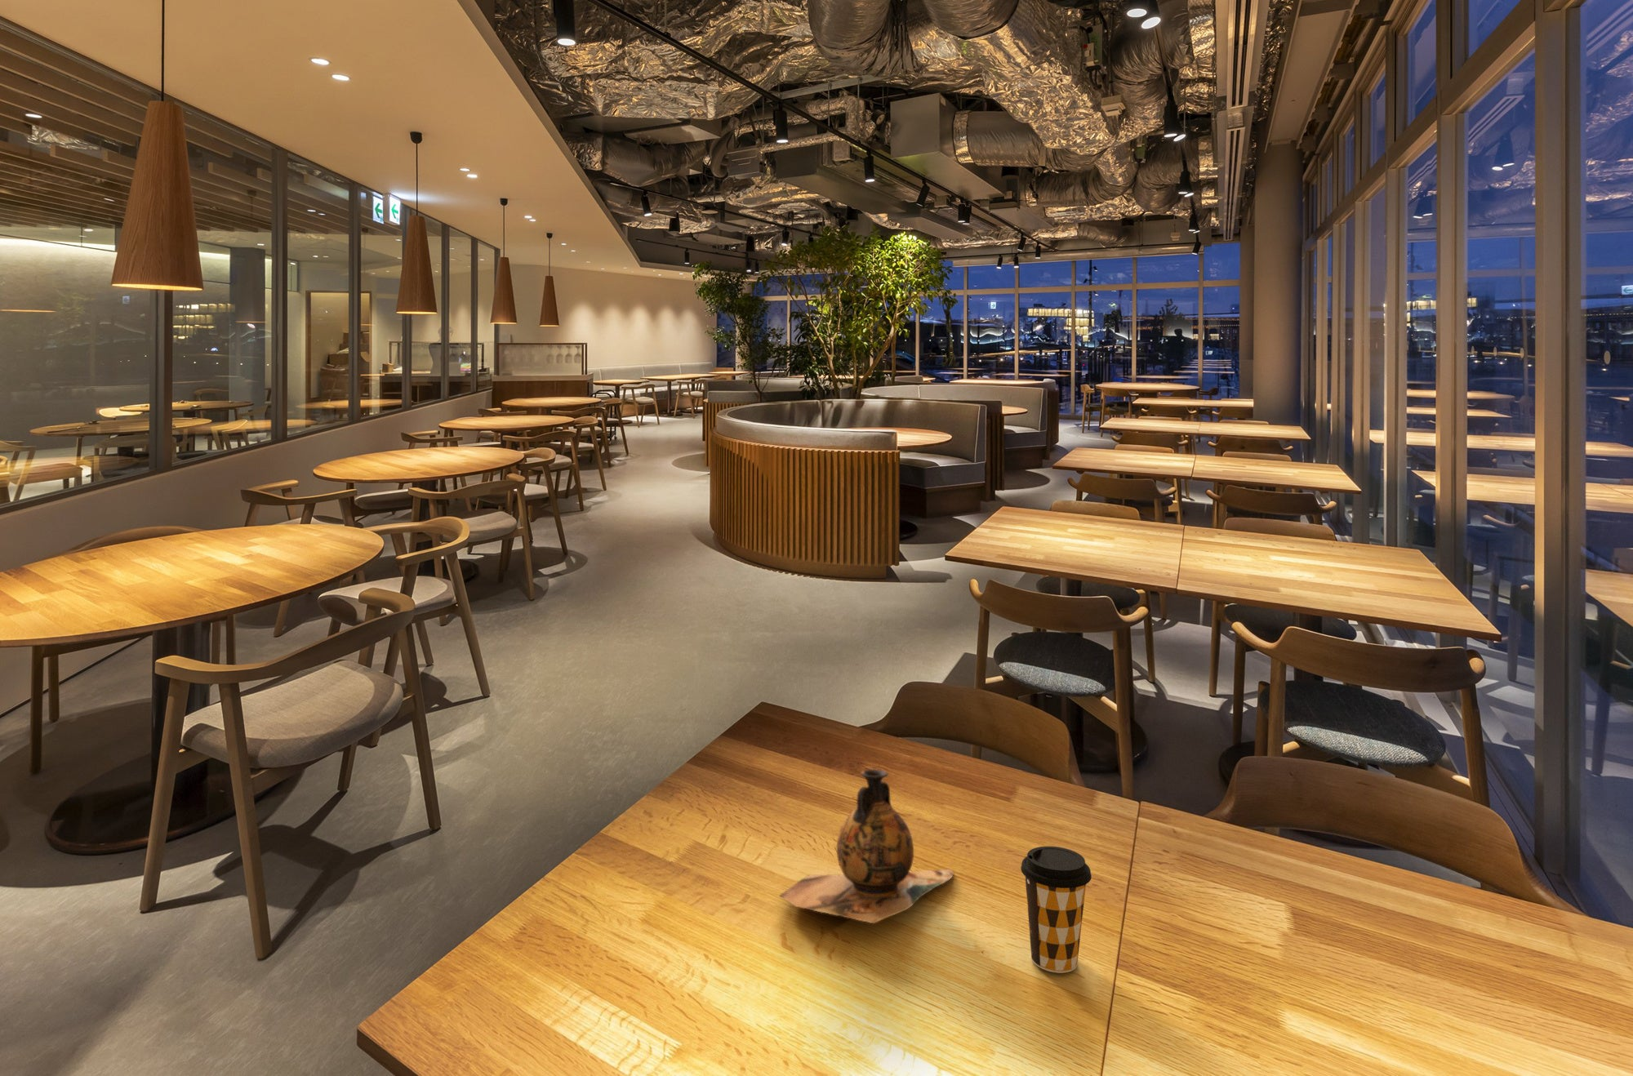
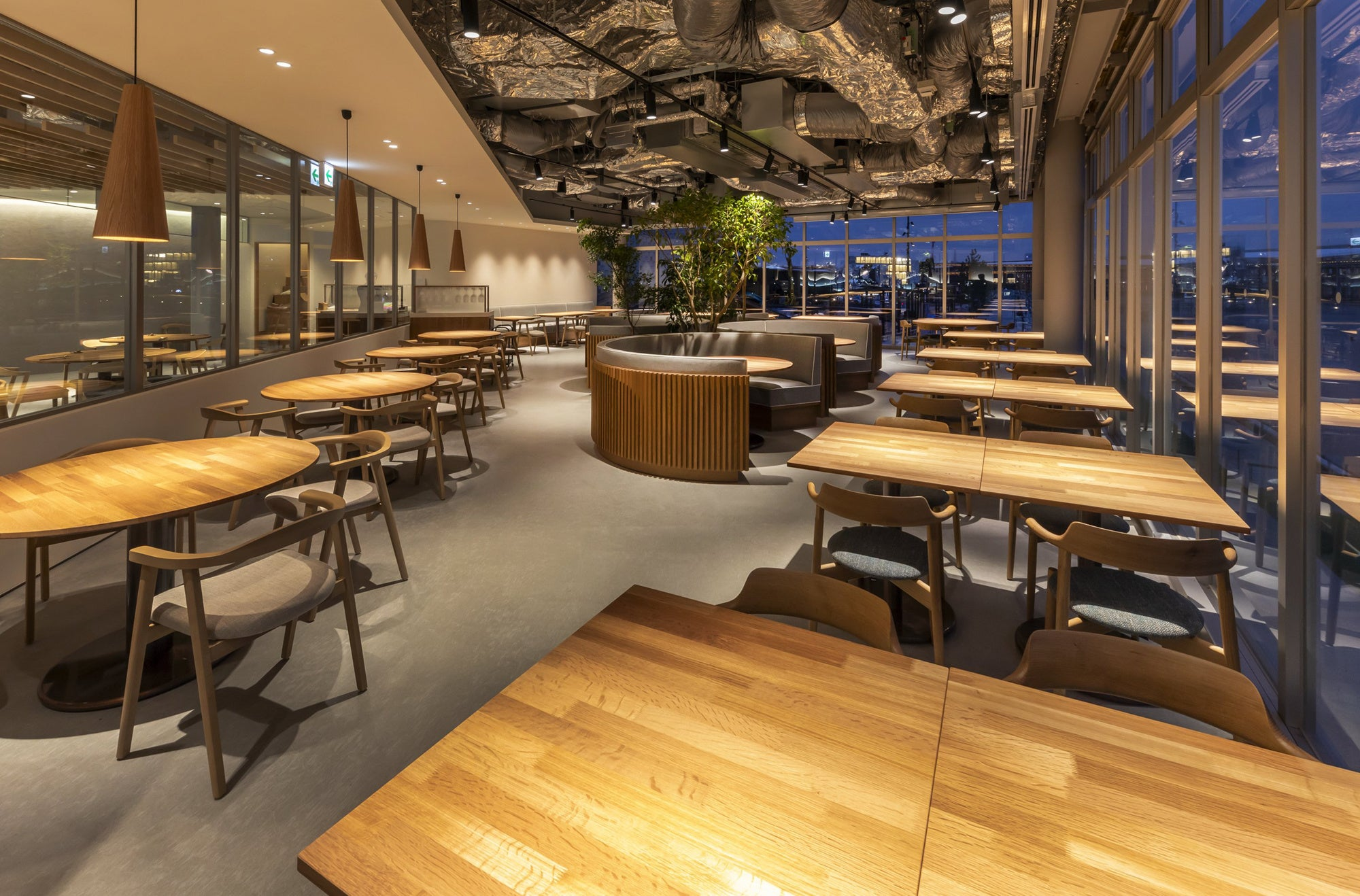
- coffee cup [1019,845,1093,974]
- vase [779,769,953,925]
